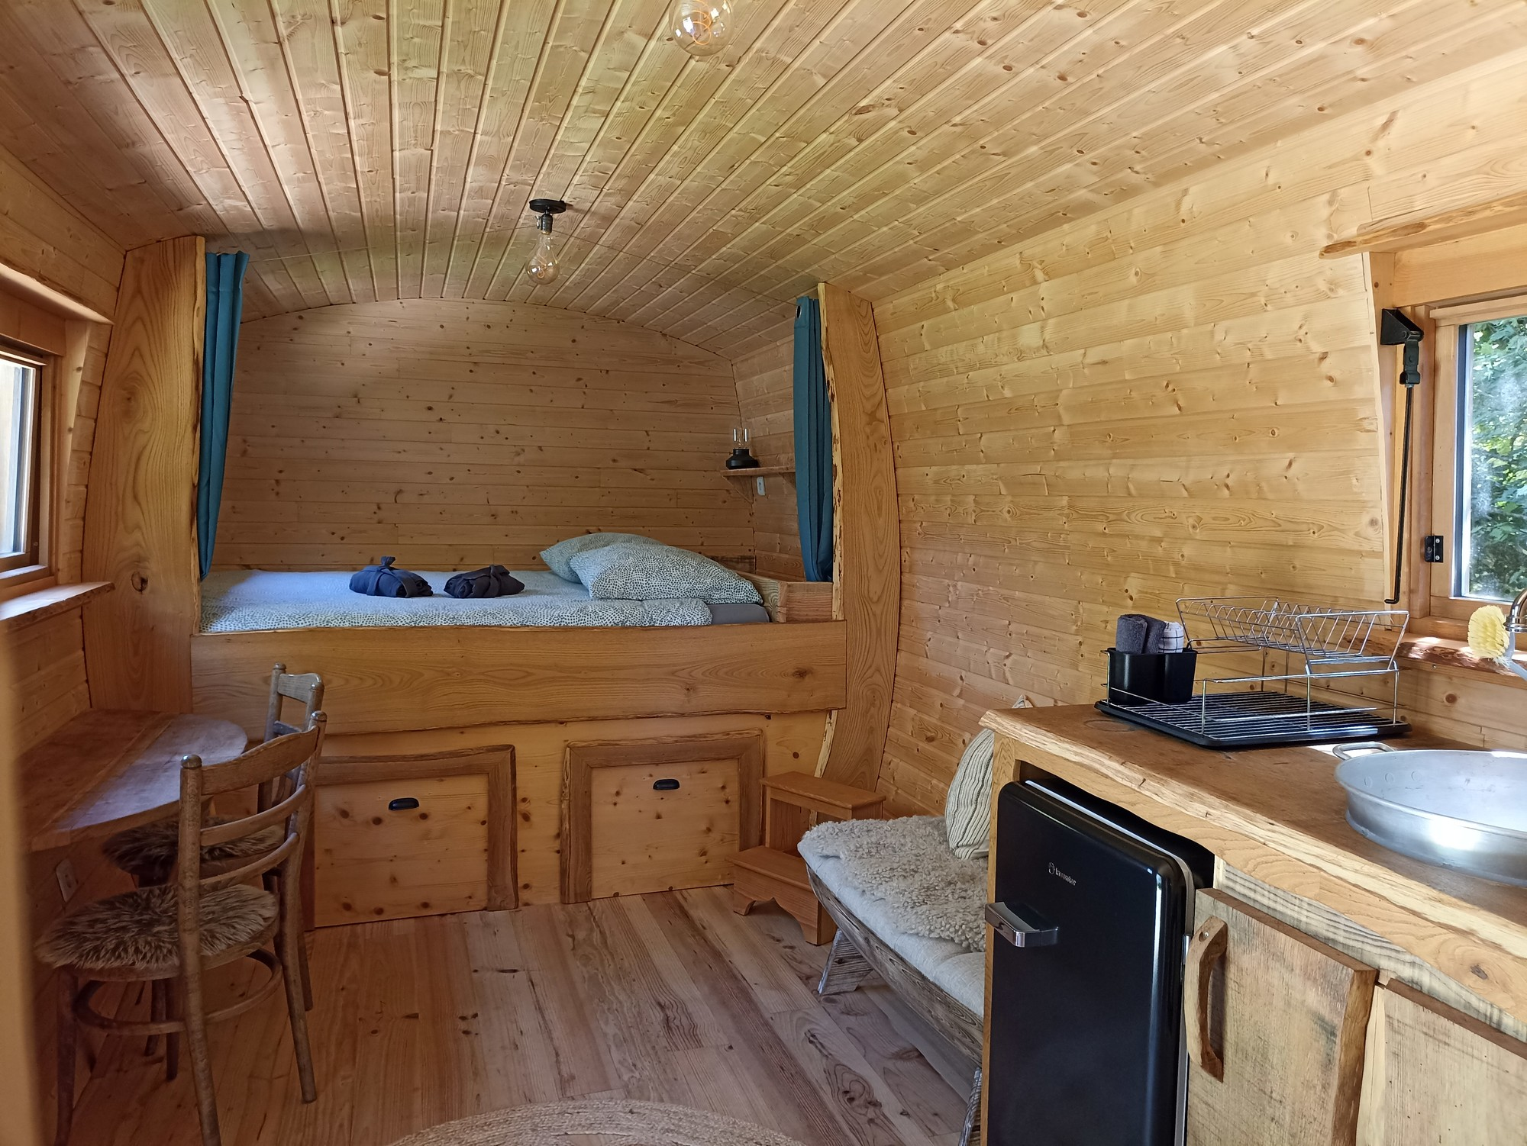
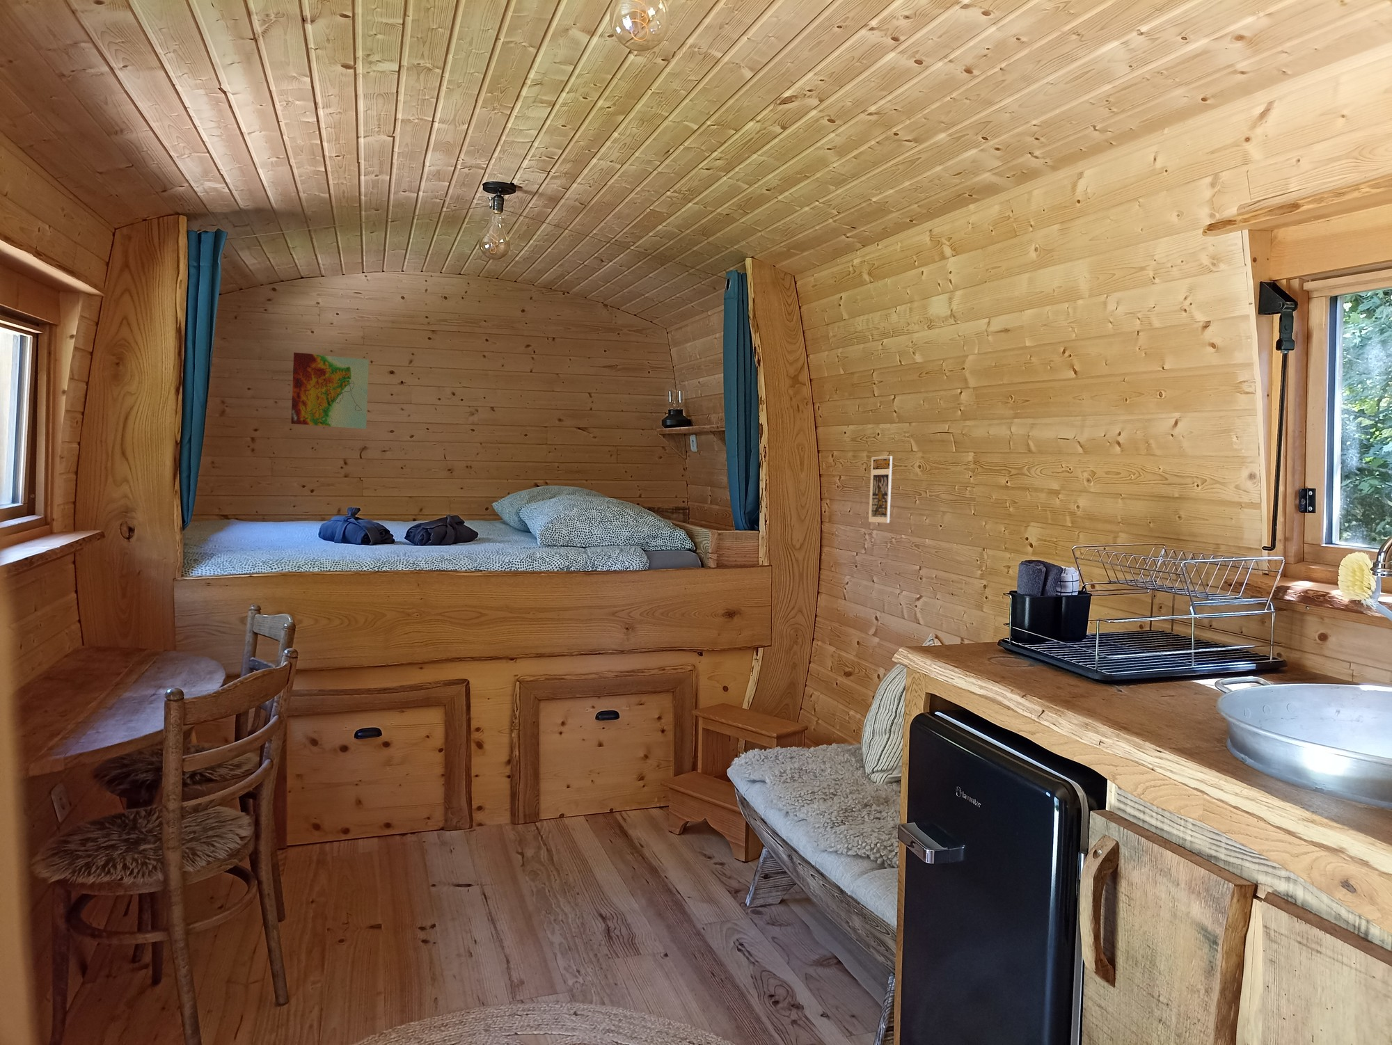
+ topographical map [290,352,370,429]
+ trading card display case [868,456,893,524]
